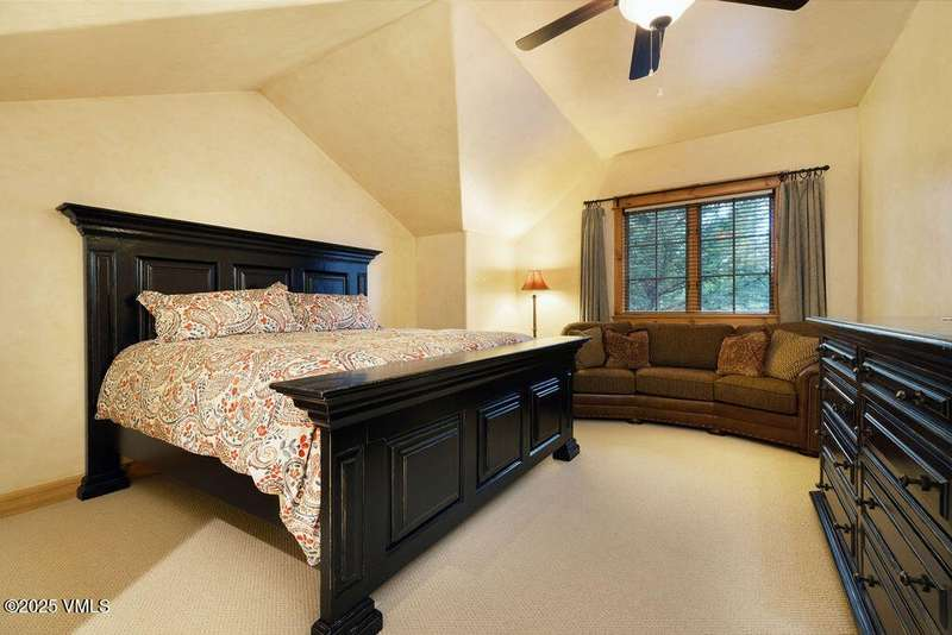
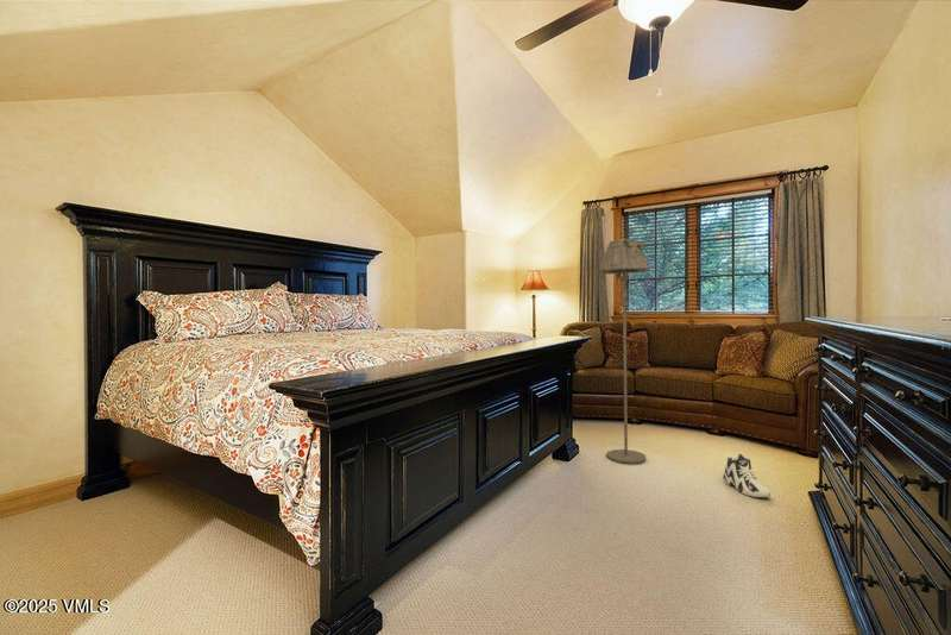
+ sneaker [722,453,771,498]
+ floor lamp [598,238,651,465]
